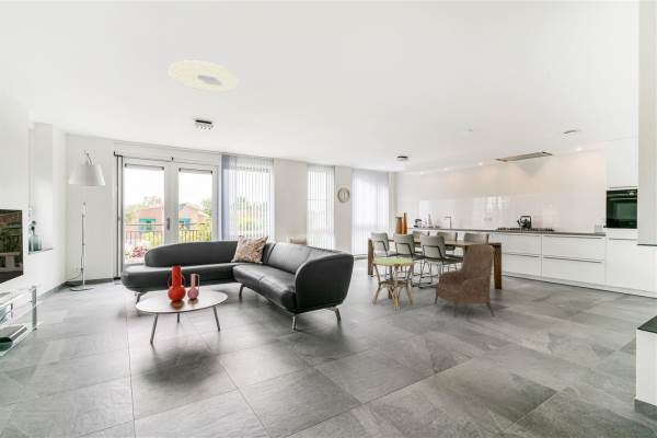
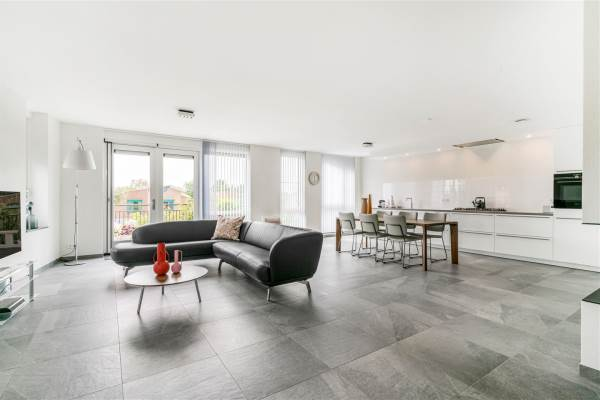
- armchair [434,242,496,319]
- side table [371,257,417,311]
- ceiling light [168,59,240,92]
